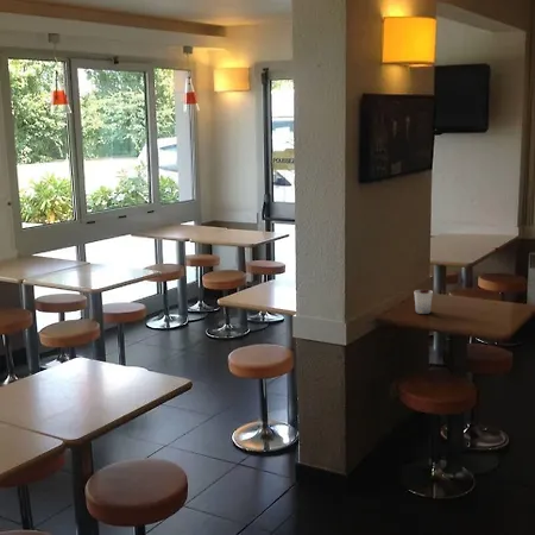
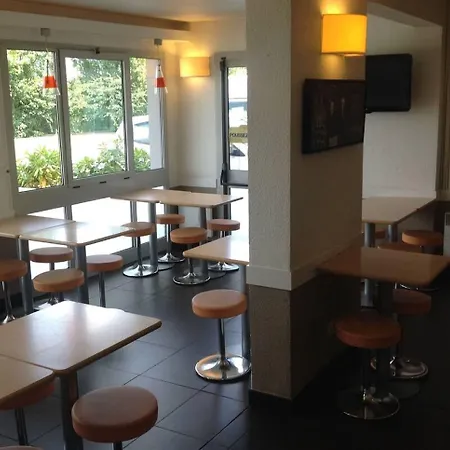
- cup [413,289,434,315]
